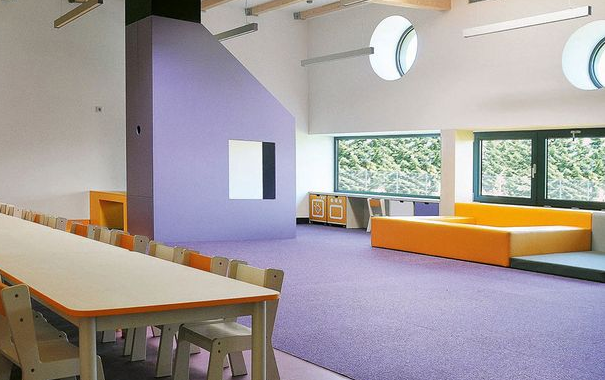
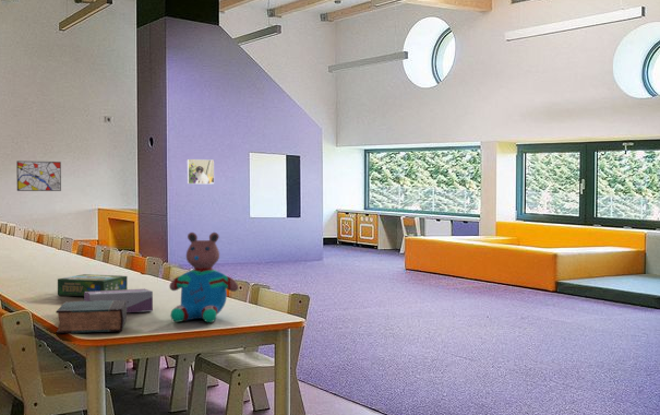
+ board game [57,273,129,297]
+ teddy bear [168,232,239,323]
+ tissue box [83,287,154,313]
+ book [55,300,128,334]
+ wall art [16,159,62,192]
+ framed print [187,158,215,185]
